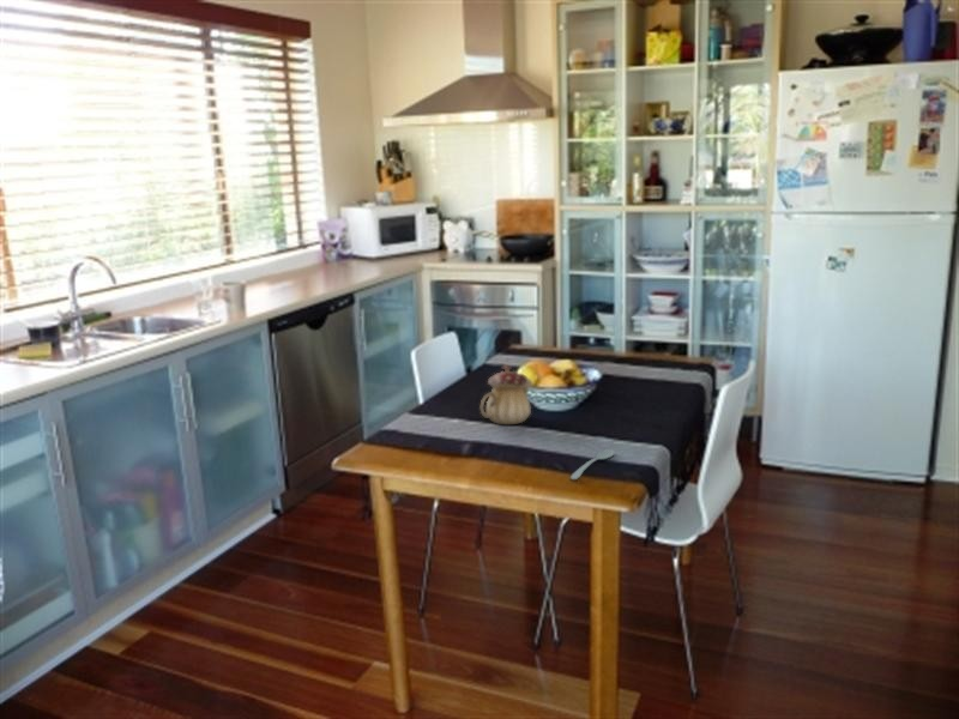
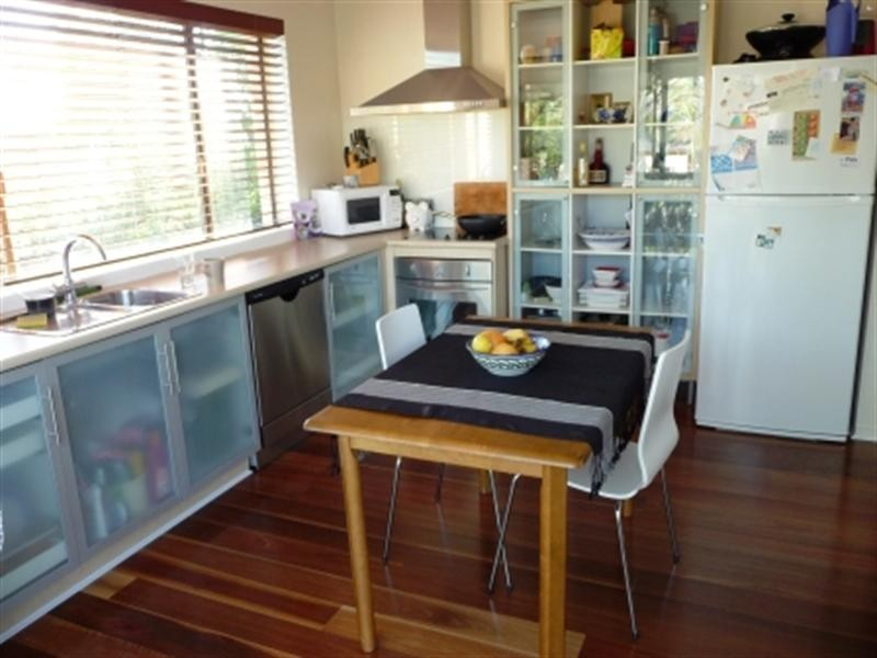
- spoon [569,448,616,481]
- teapot [478,364,533,425]
